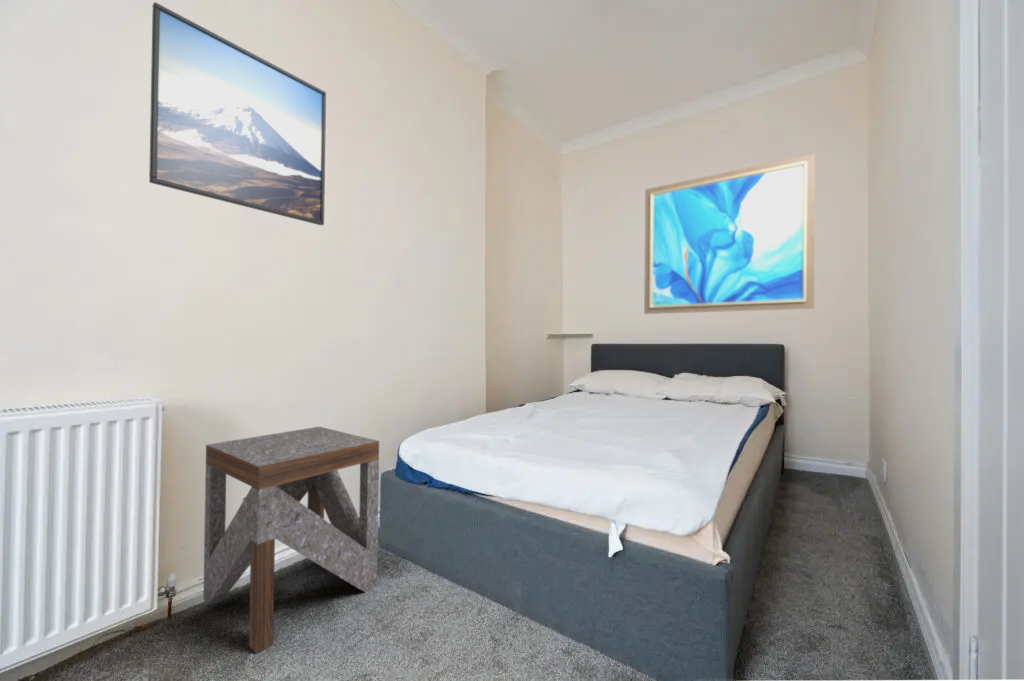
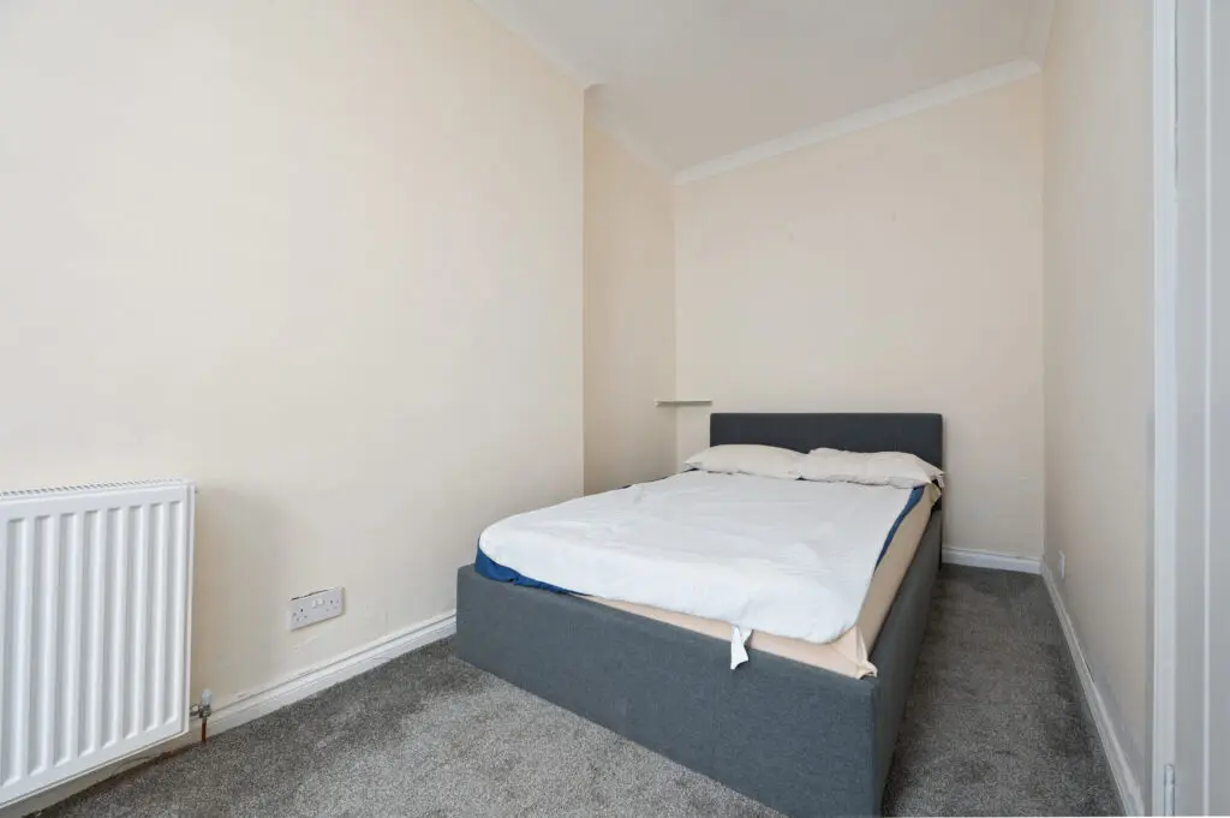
- wall art [643,153,816,315]
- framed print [148,1,327,226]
- side table [202,426,380,654]
